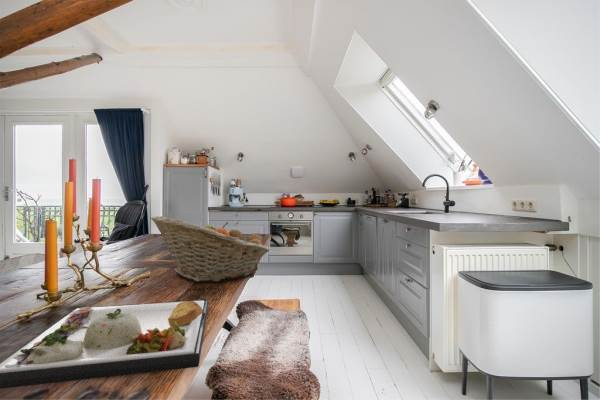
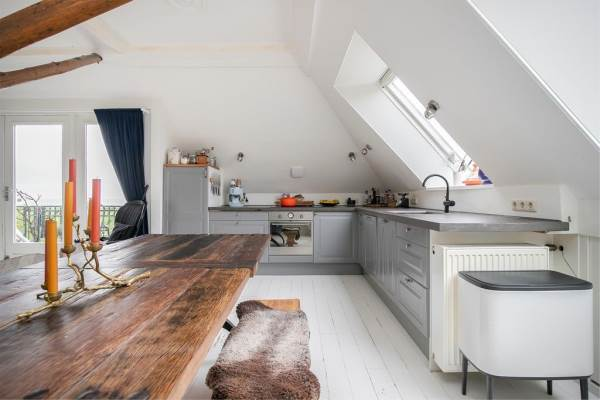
- dinner plate [0,299,209,390]
- fruit basket [150,215,270,283]
